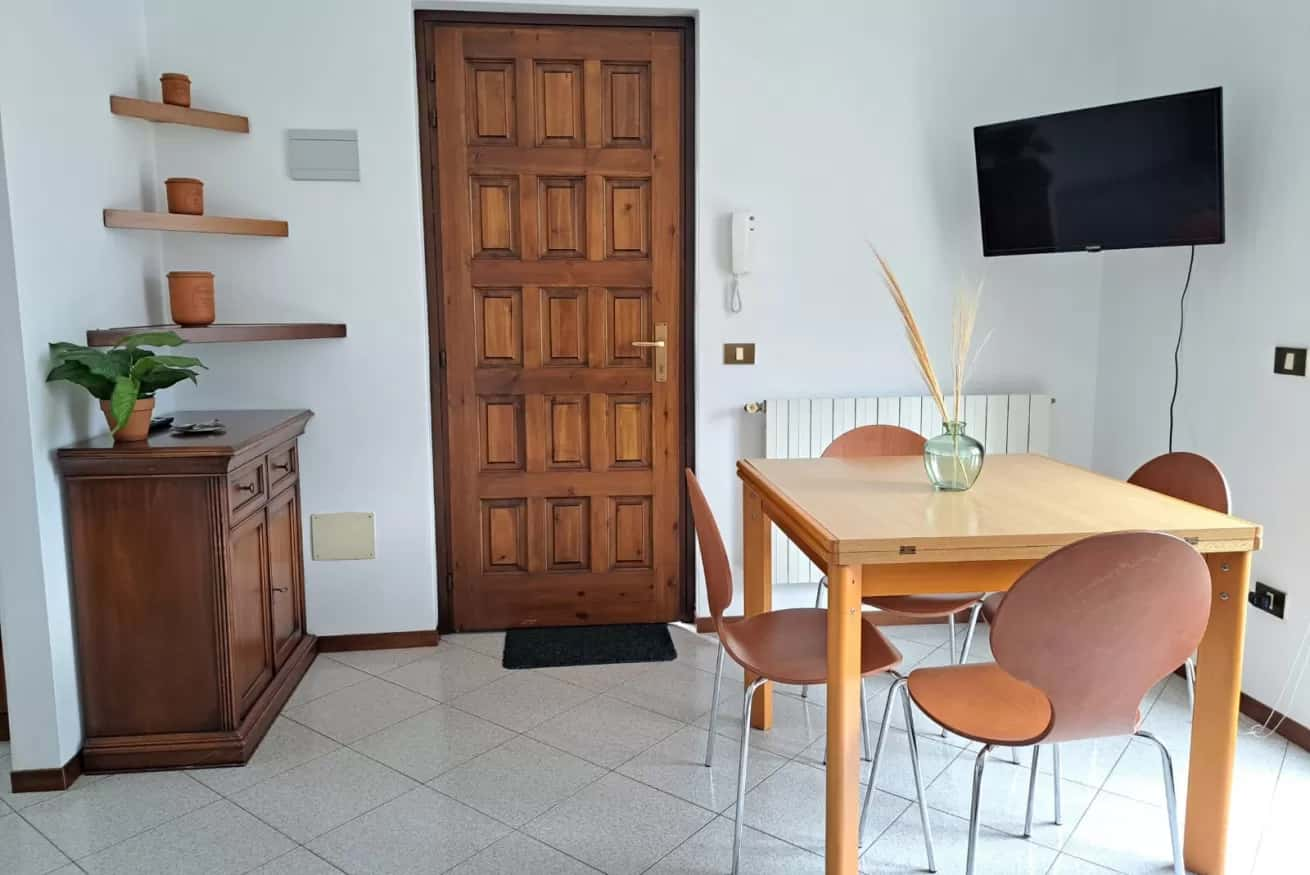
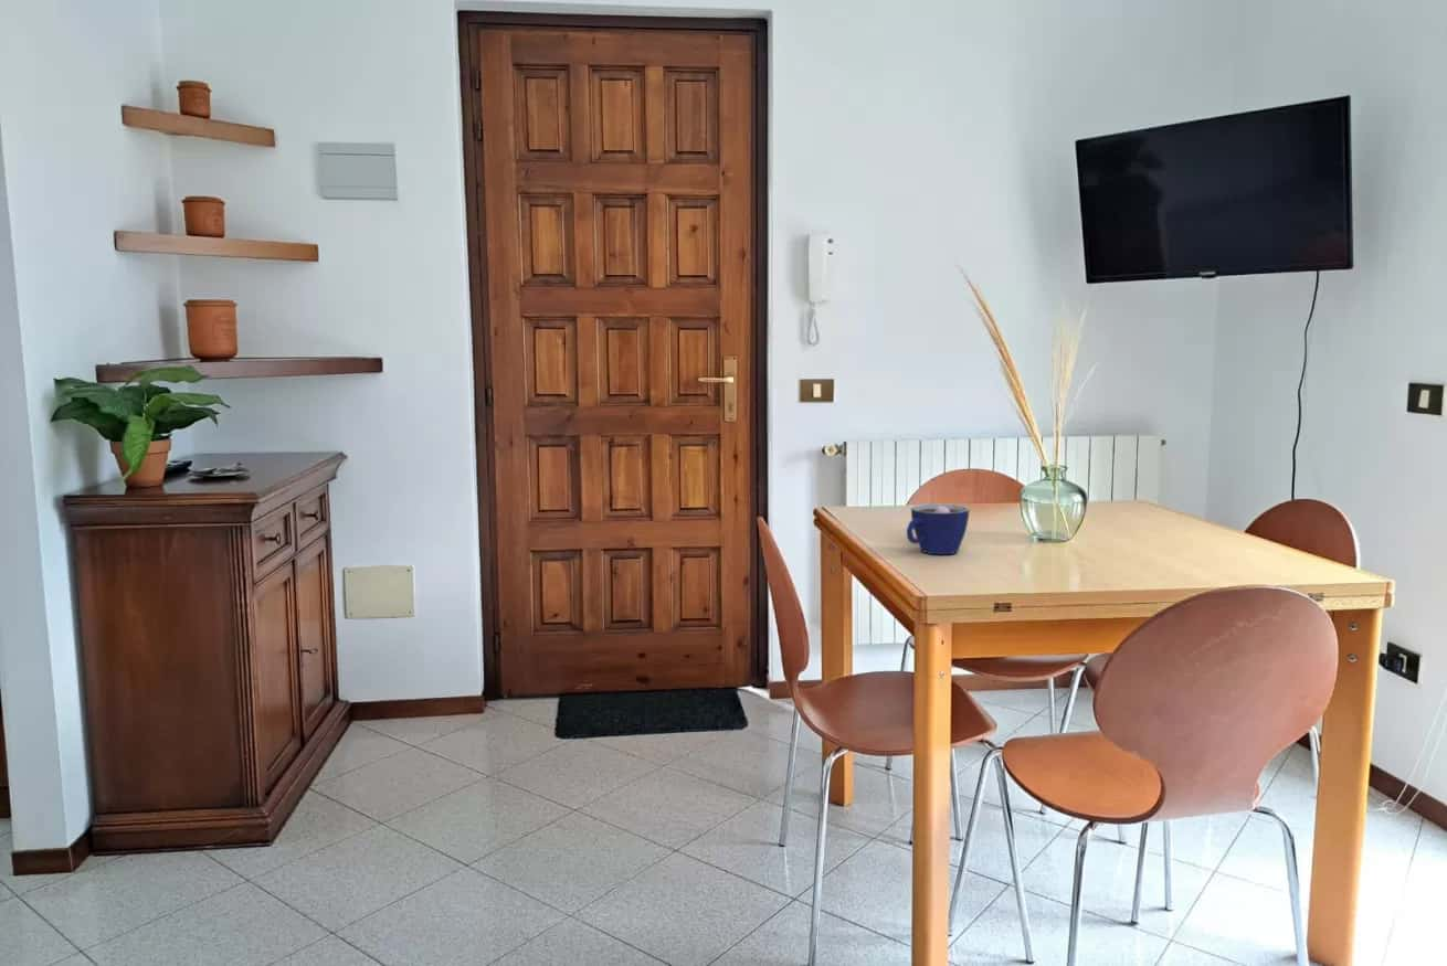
+ cup [906,502,971,556]
